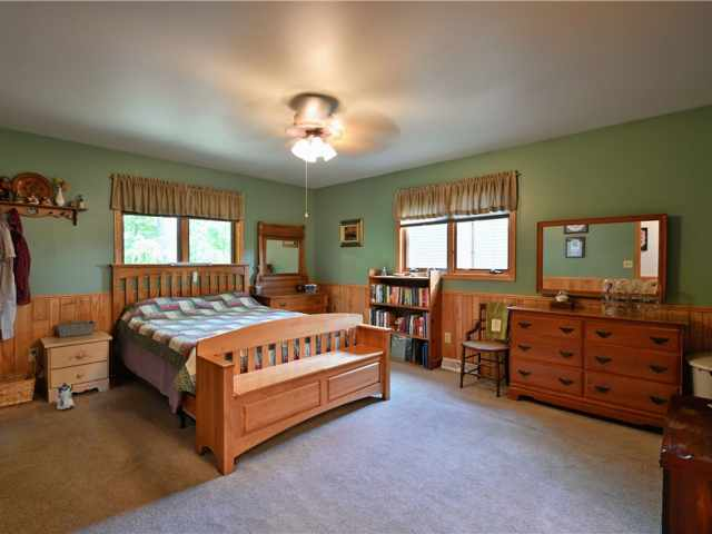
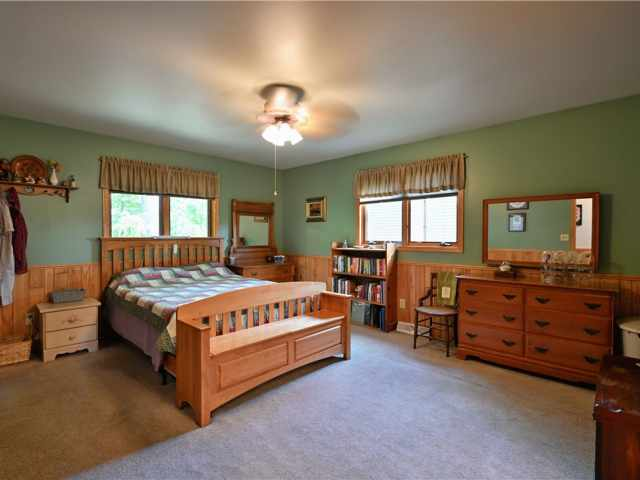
- sneaker [55,382,75,411]
